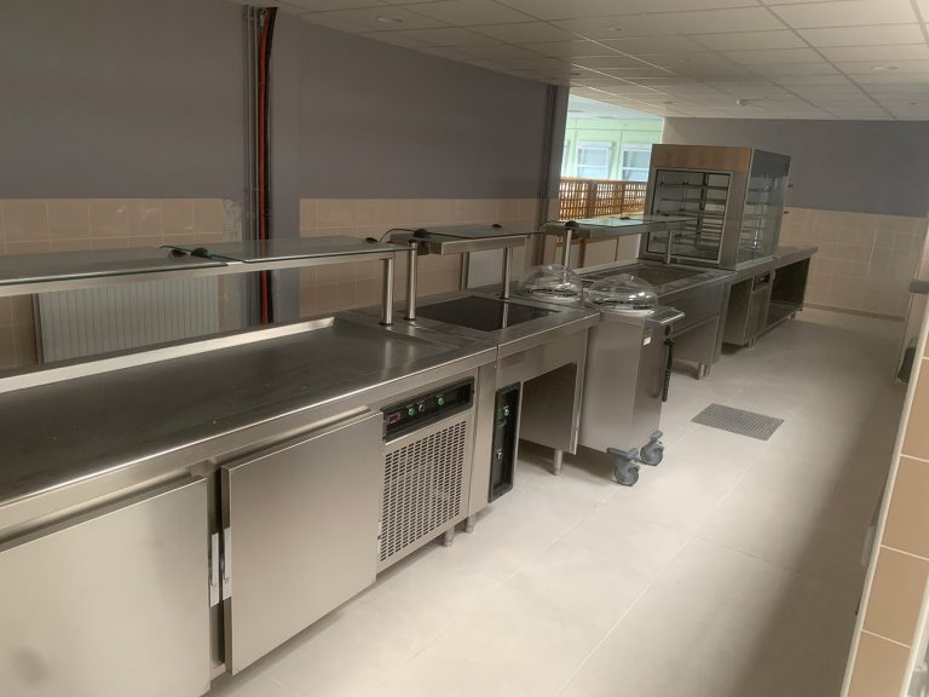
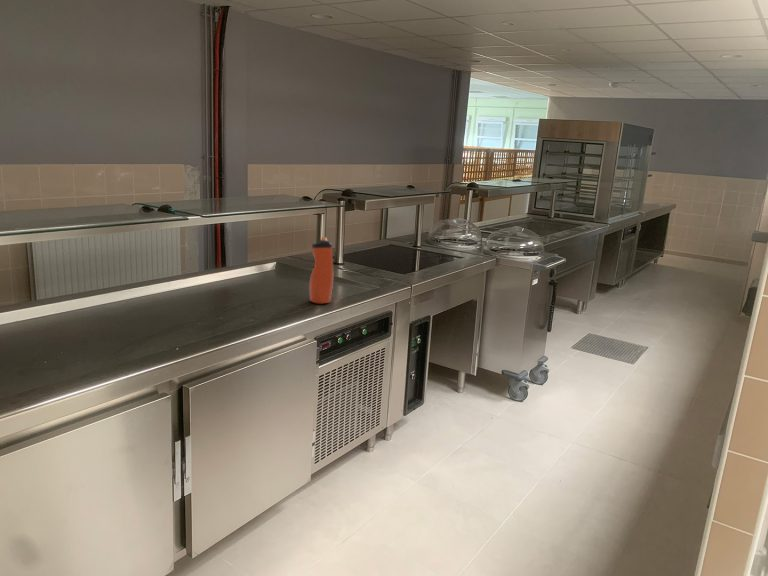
+ water bottle [308,236,334,305]
